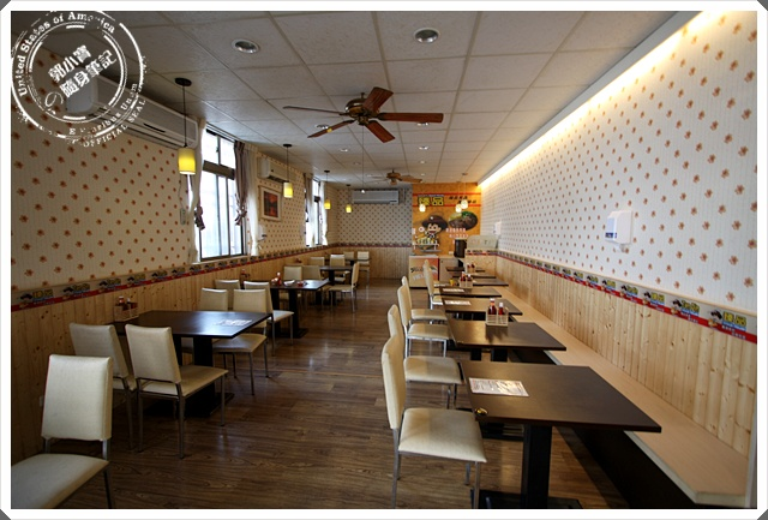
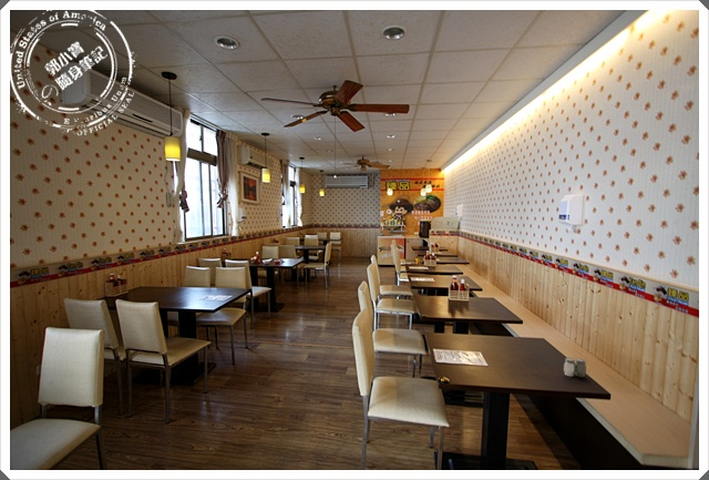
+ salt and pepper shaker [563,357,587,378]
